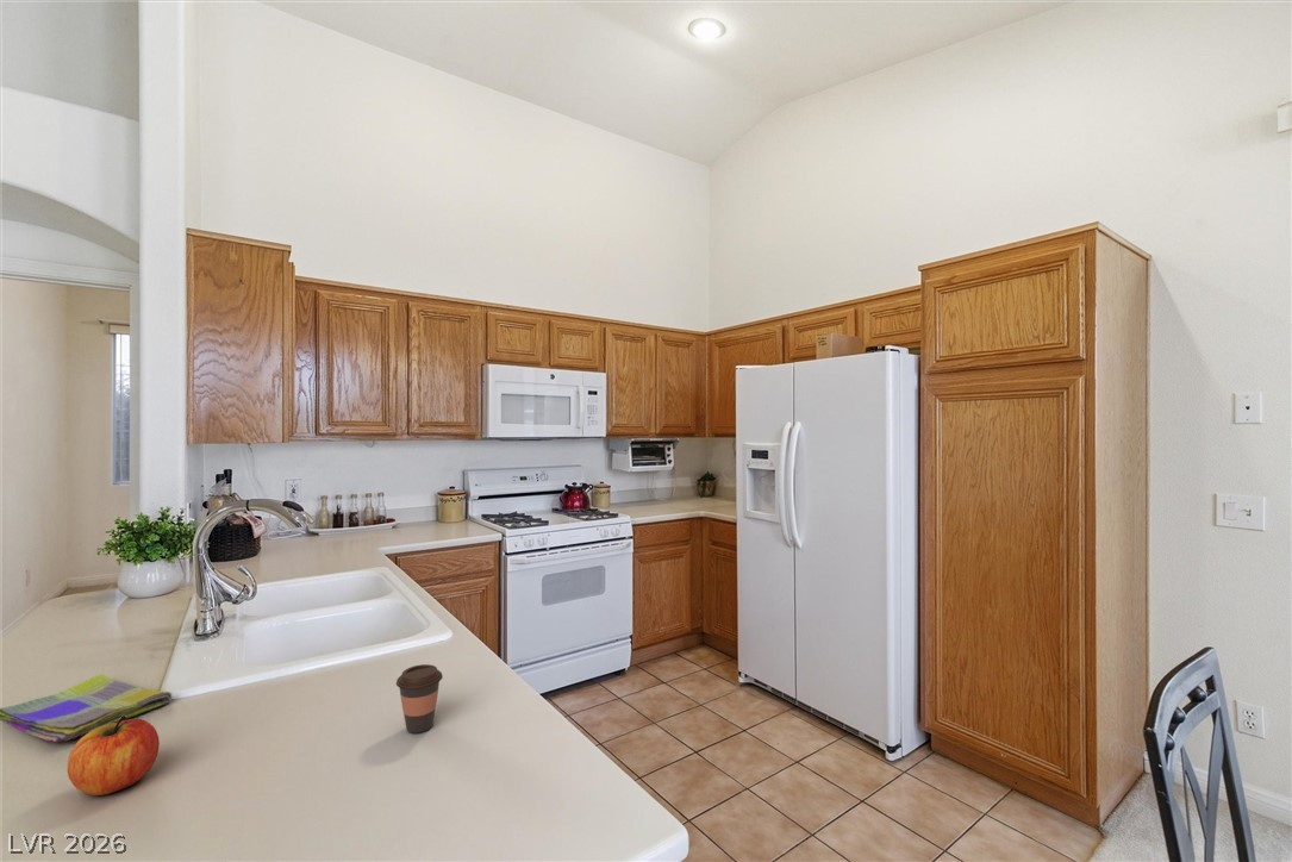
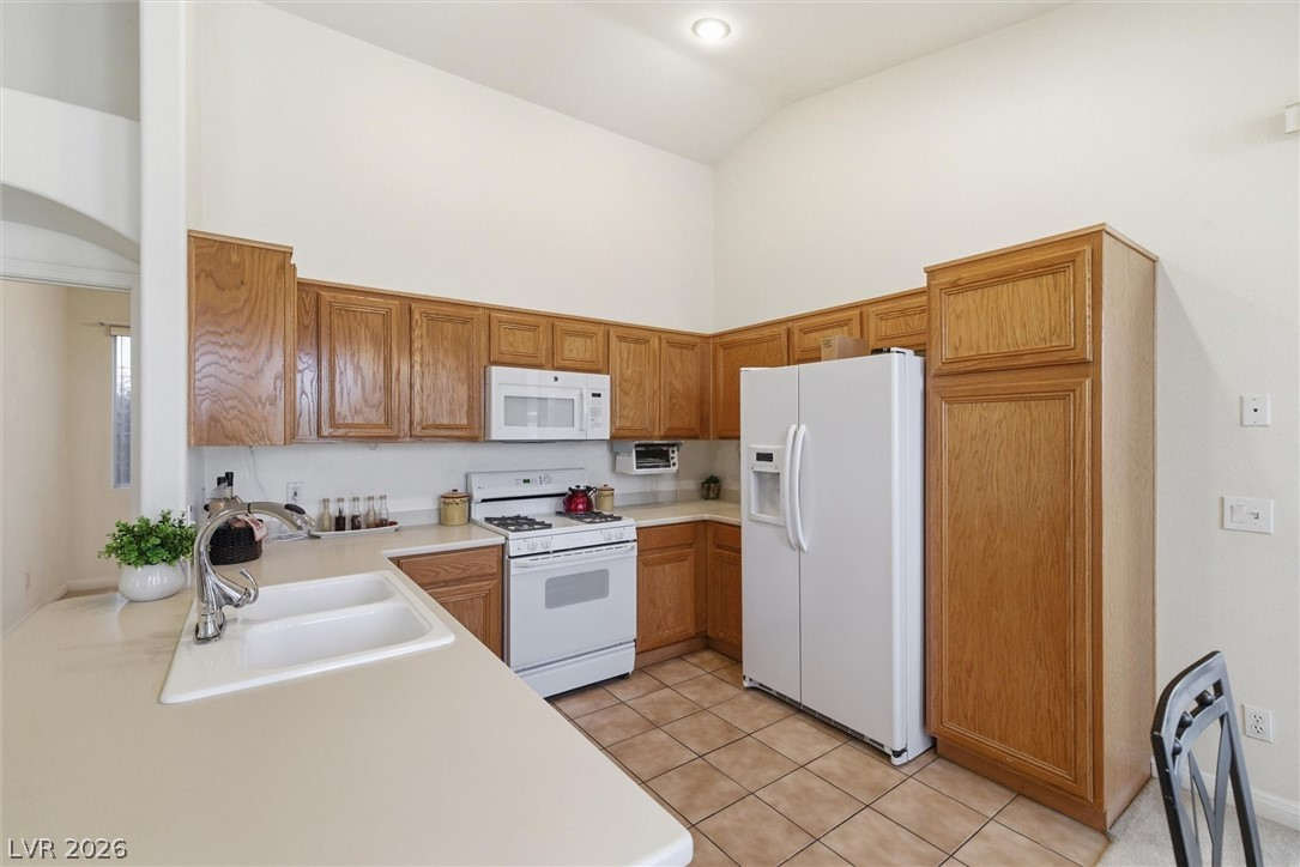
- dish towel [0,673,173,743]
- apple [67,716,161,797]
- coffee cup [395,663,444,735]
